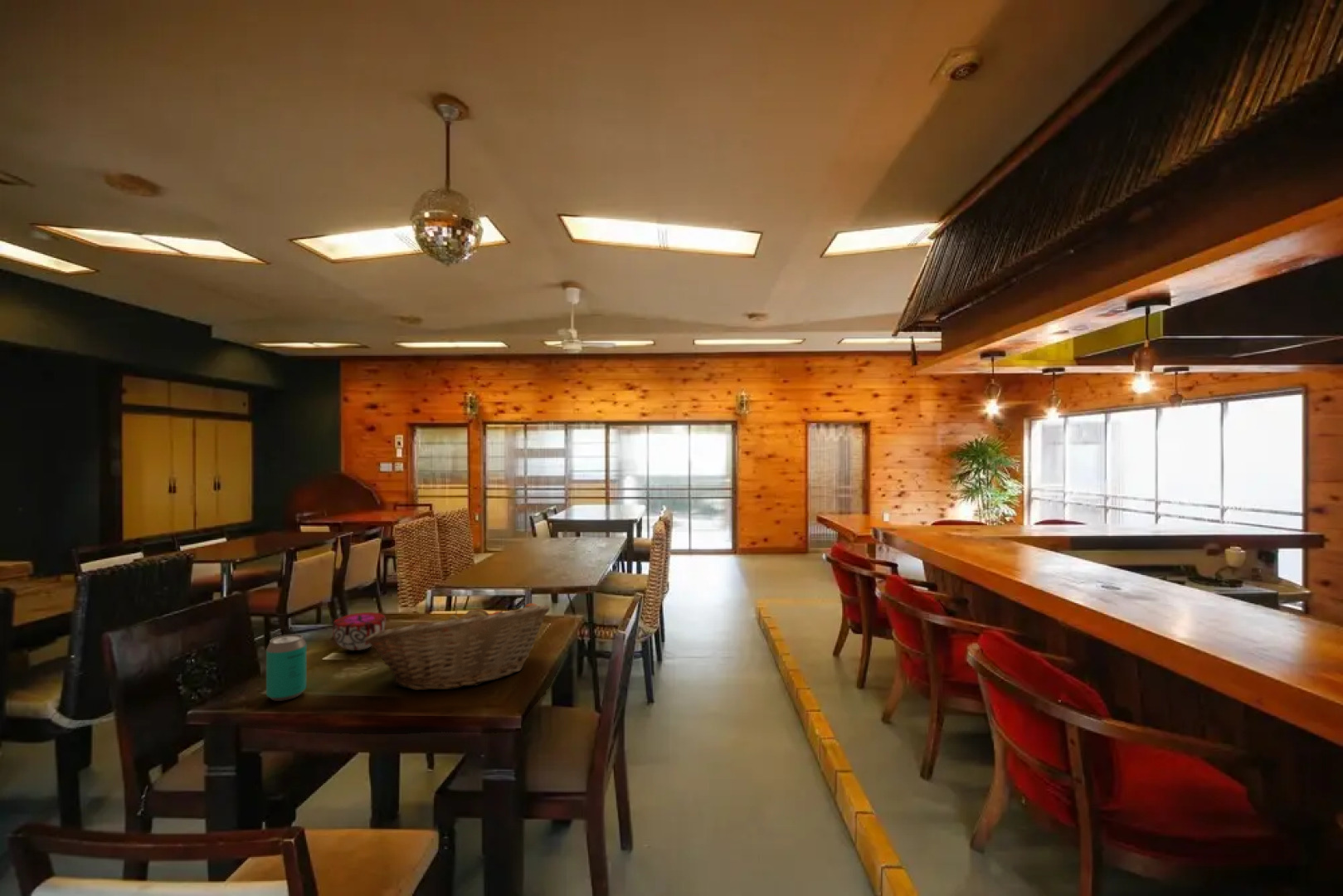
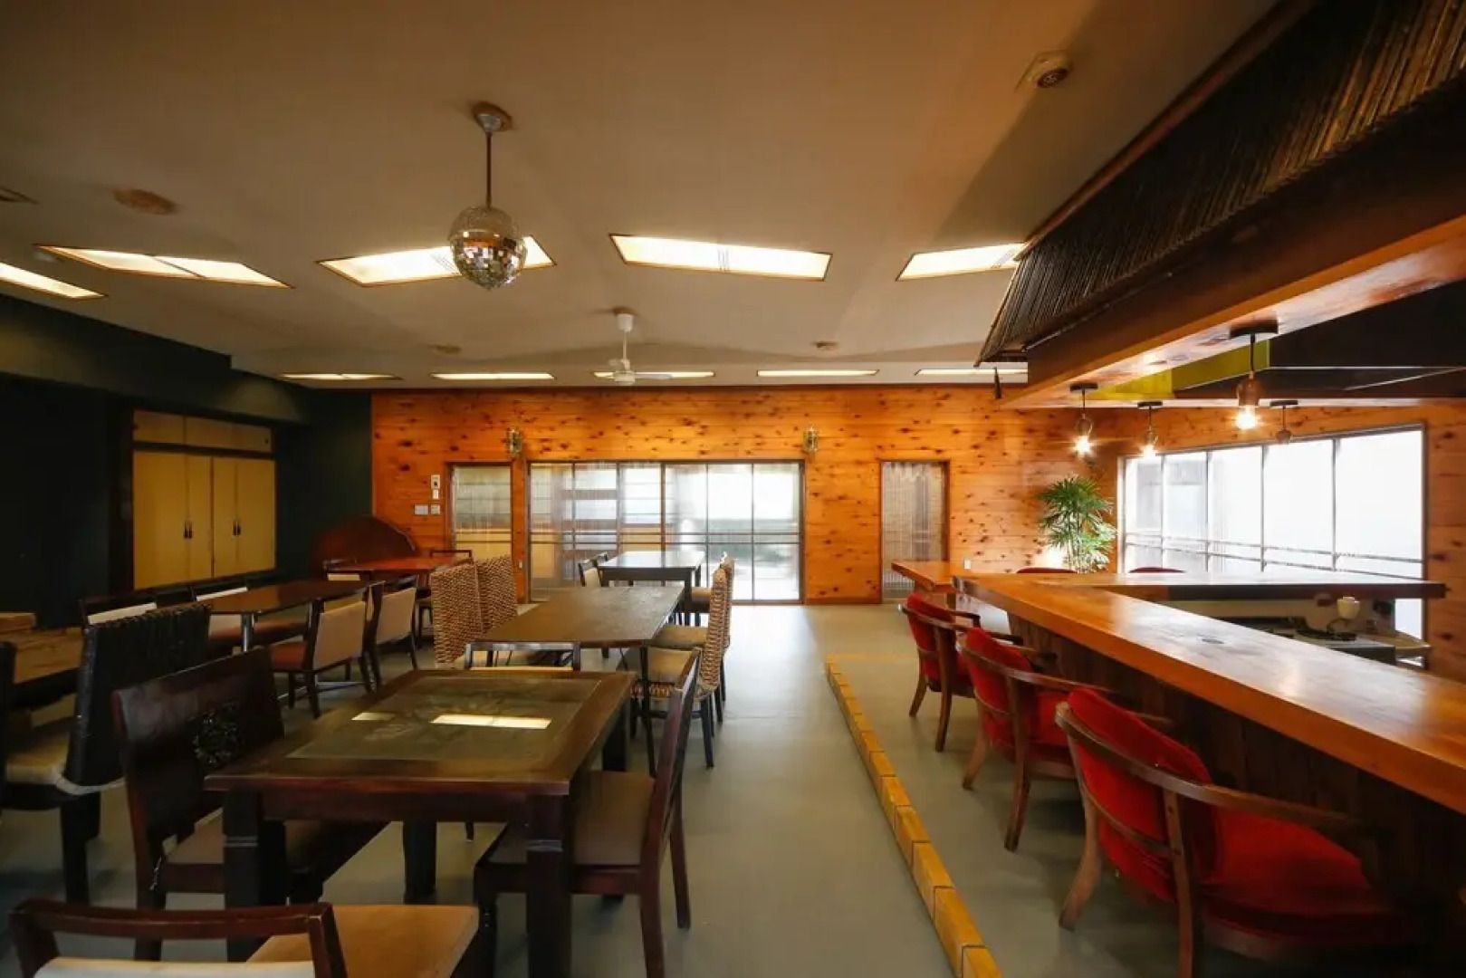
- decorative bowl [332,611,387,651]
- fruit basket [365,602,551,691]
- beverage can [265,633,307,702]
